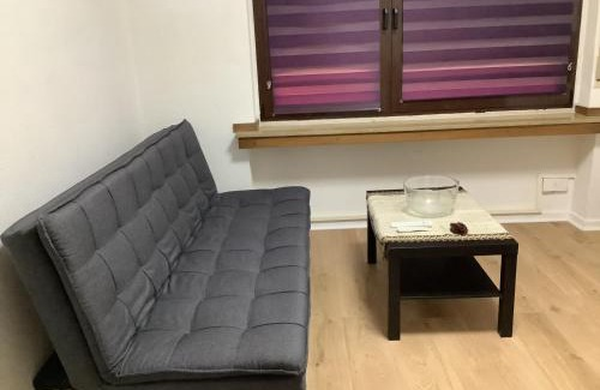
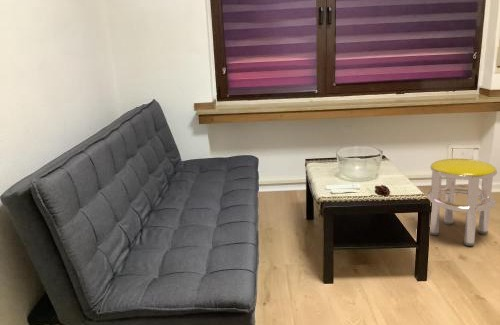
+ stool [426,158,498,247]
